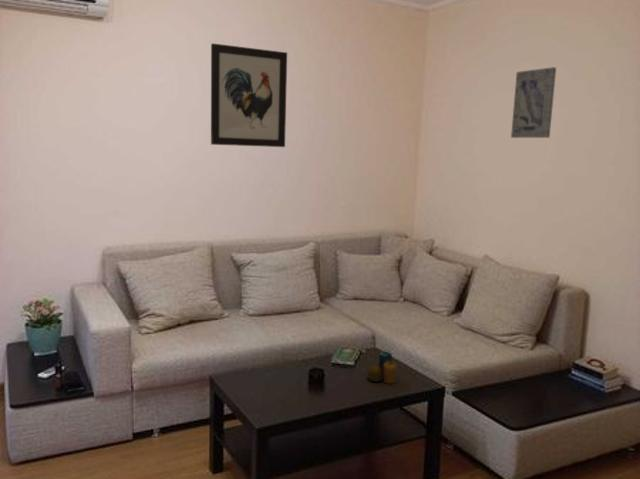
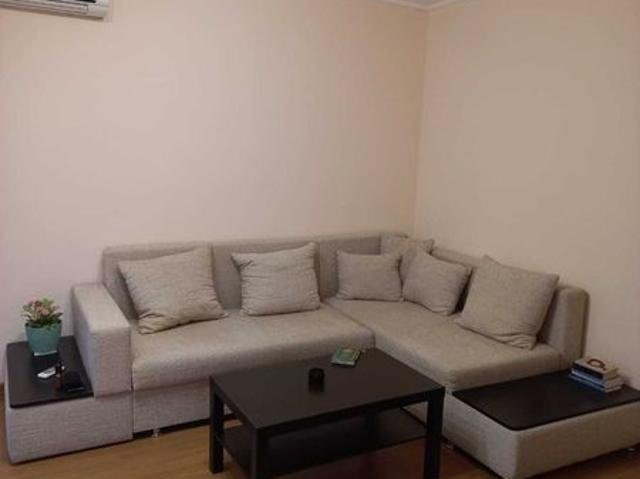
- wall art [210,42,288,148]
- candle [367,351,397,385]
- wall art [510,66,557,139]
